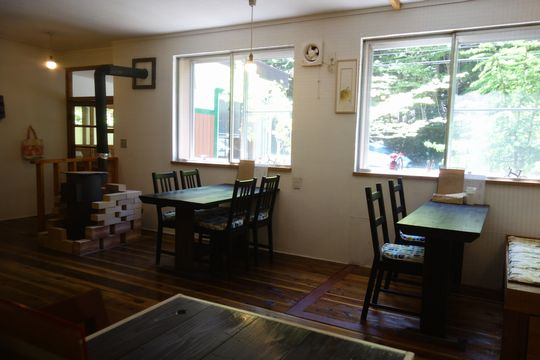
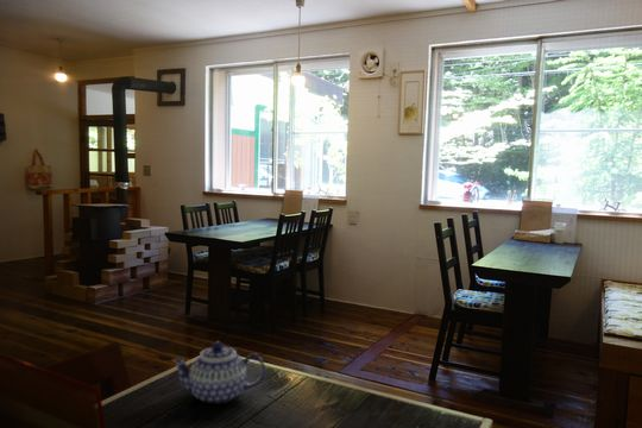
+ teapot [171,340,266,405]
